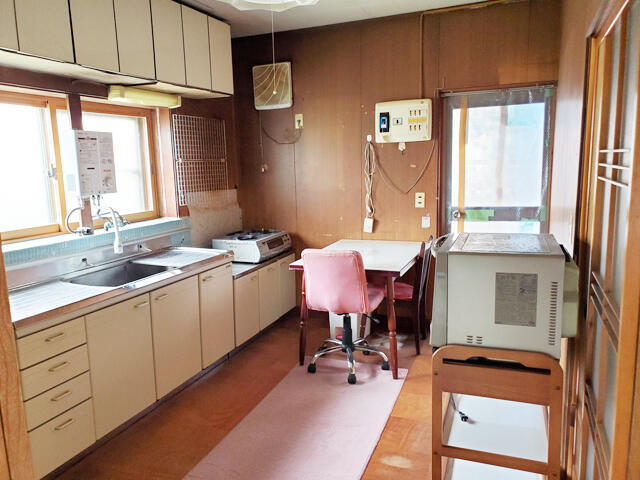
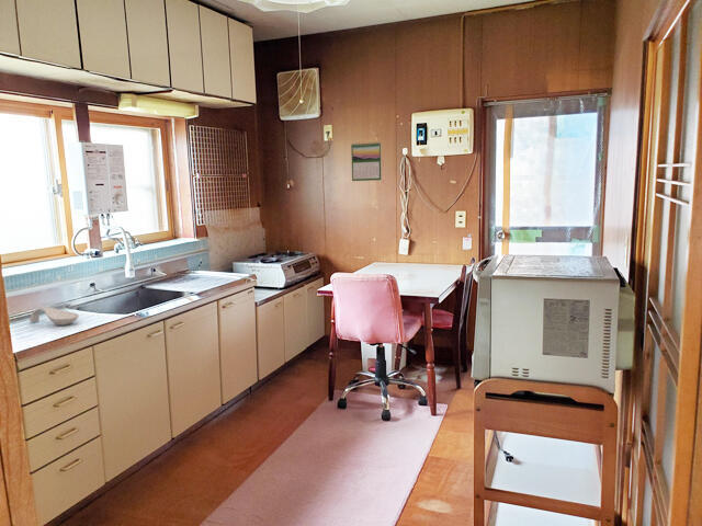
+ calendar [350,141,383,182]
+ spoon rest [29,306,80,327]
